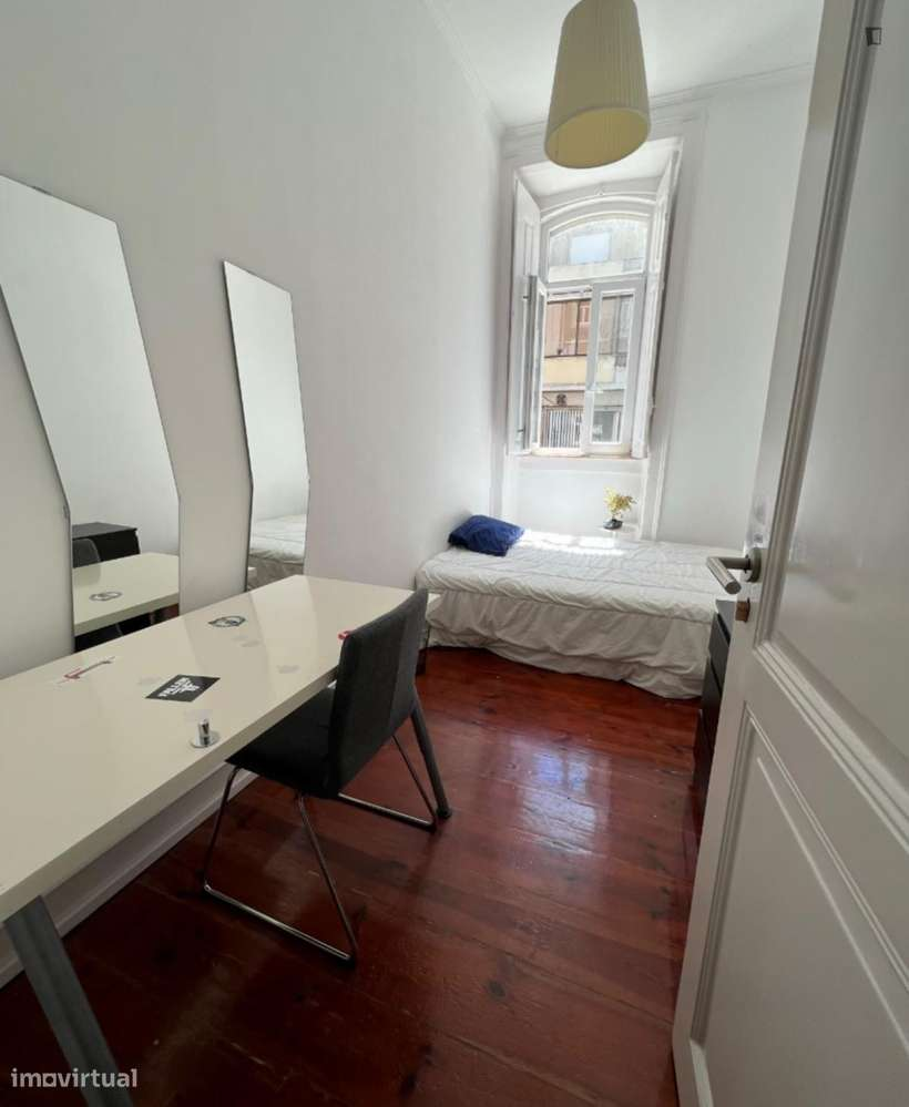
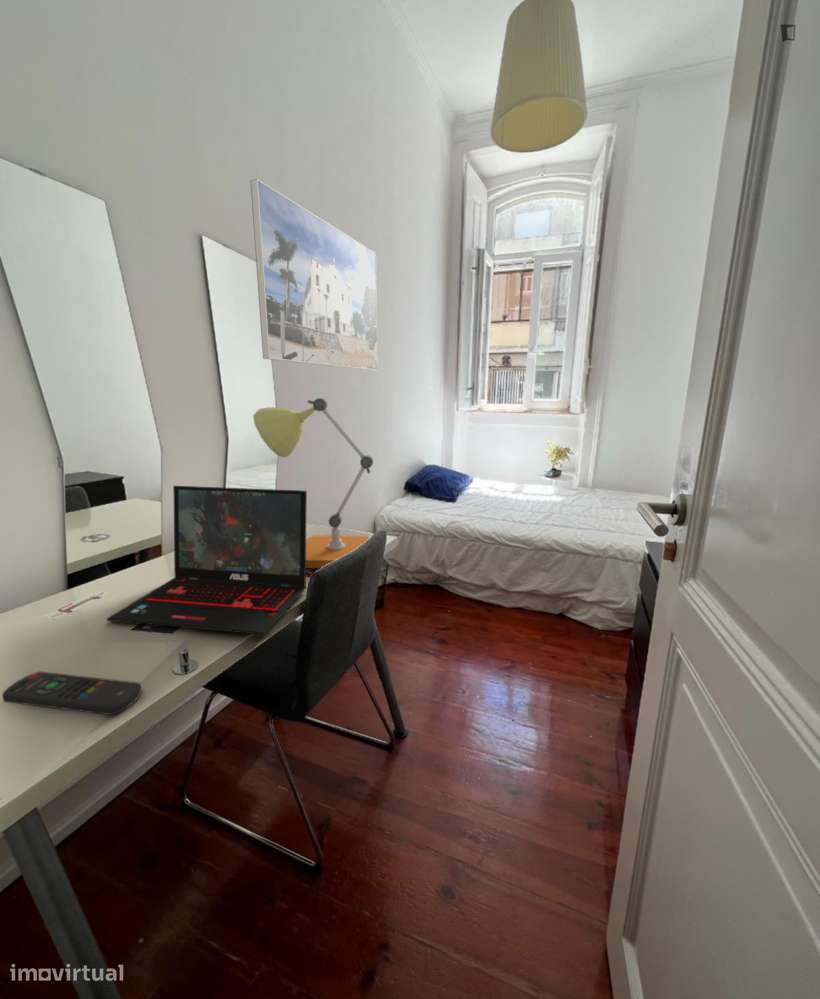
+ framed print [249,178,379,371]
+ remote control [1,671,143,716]
+ laptop [105,485,308,636]
+ desk lamp [252,397,374,569]
